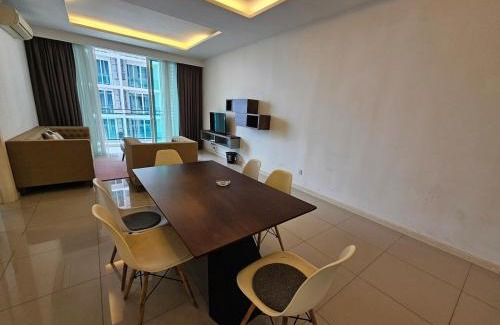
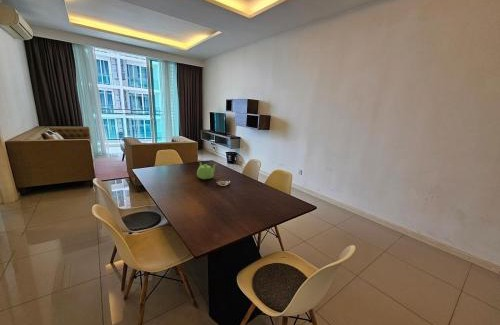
+ teapot [196,161,217,181]
